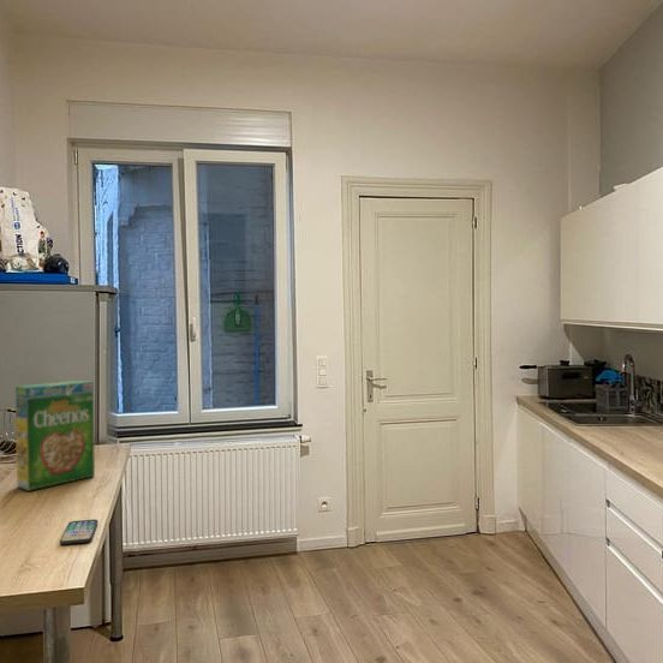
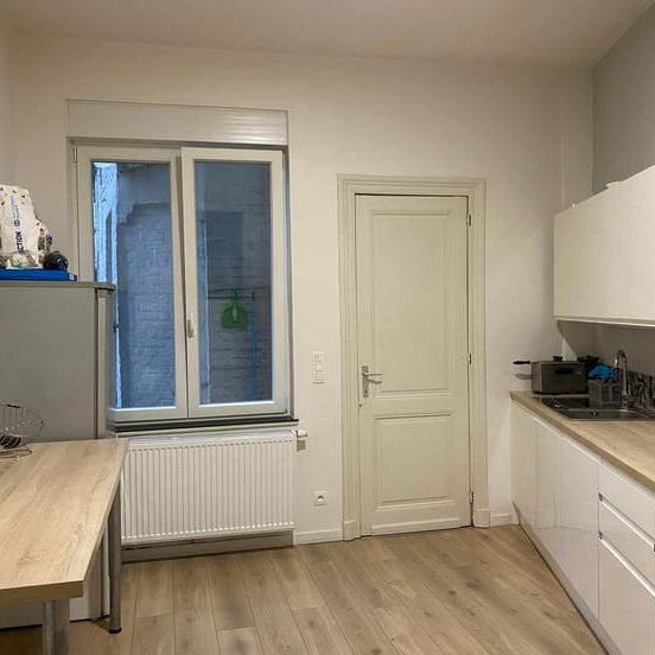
- smartphone [59,518,98,545]
- cereal box [14,380,96,492]
